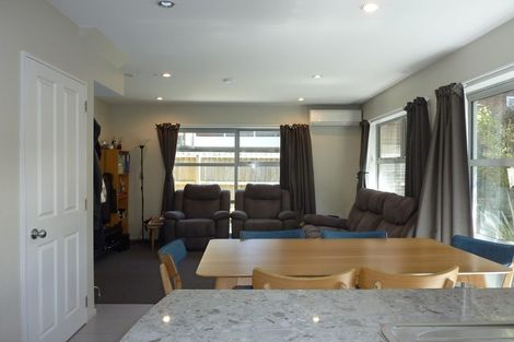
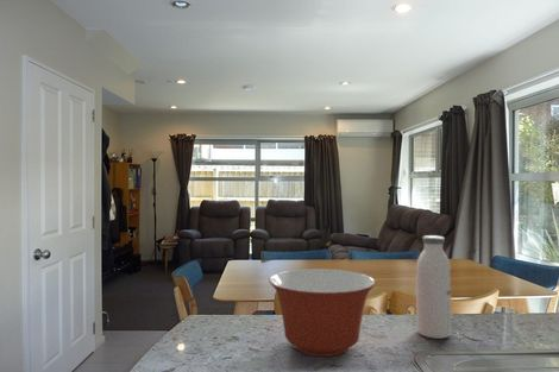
+ mixing bowl [268,267,377,358]
+ water bottle [415,234,452,340]
